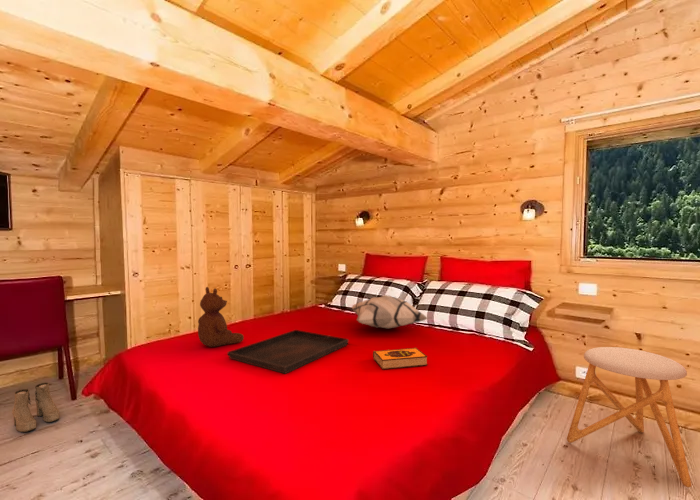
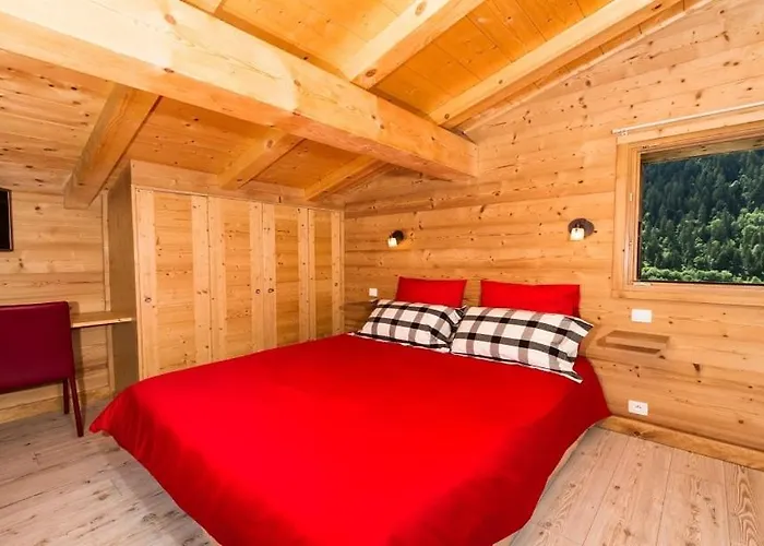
- teddy bear [197,286,245,348]
- boots [11,382,60,433]
- serving tray [227,329,350,375]
- decorative pillow [350,294,430,329]
- hardback book [372,347,429,370]
- stool [566,346,692,488]
